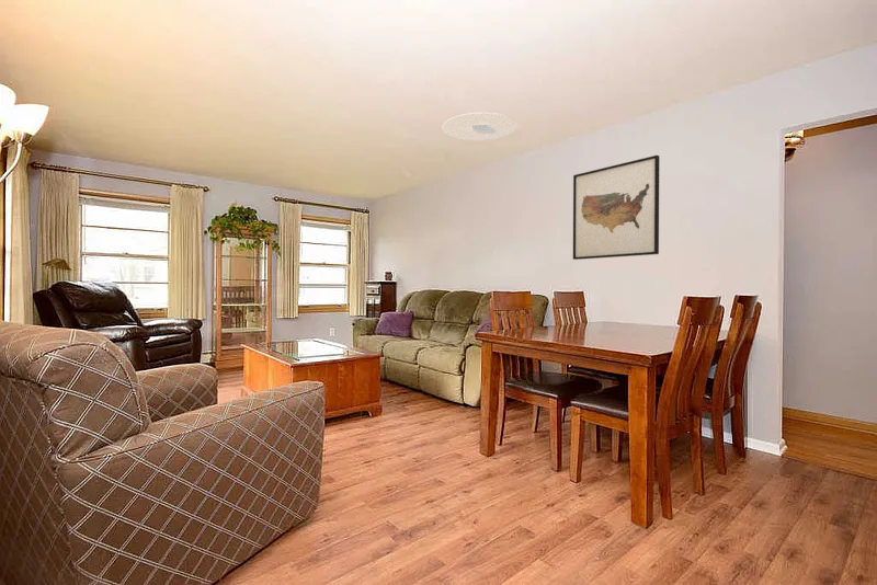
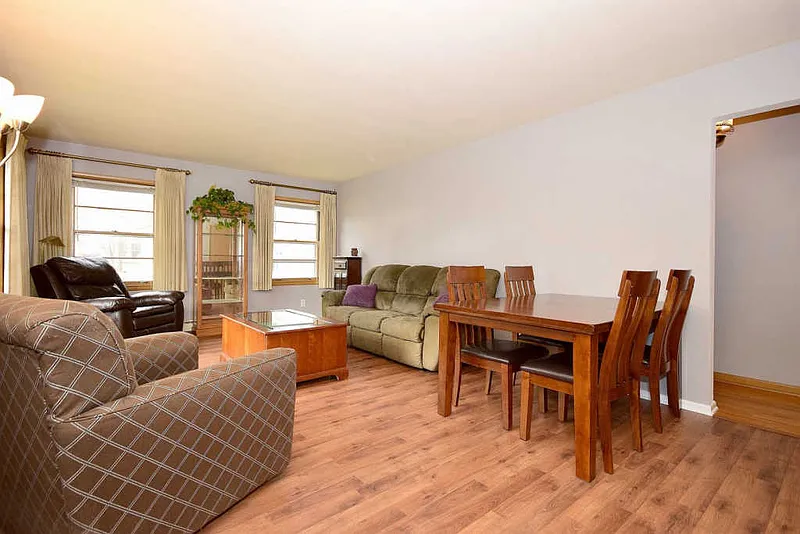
- wall art [572,154,660,261]
- ceiling light [442,112,519,141]
